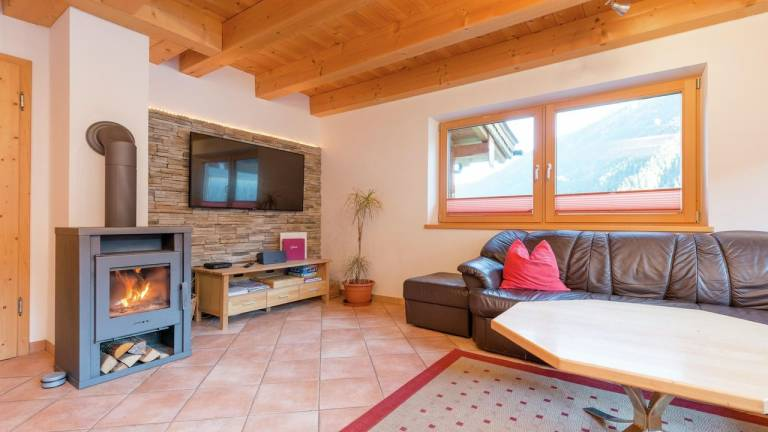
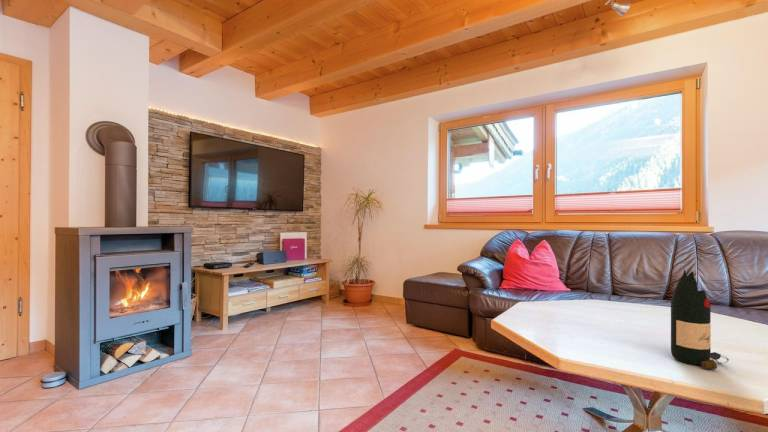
+ bottle [670,269,730,370]
